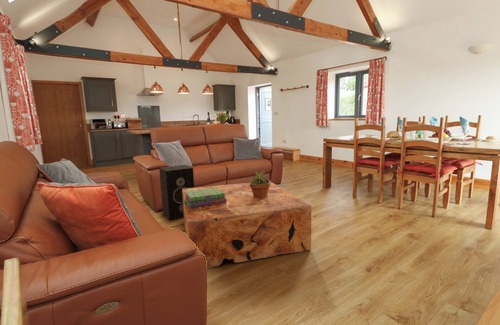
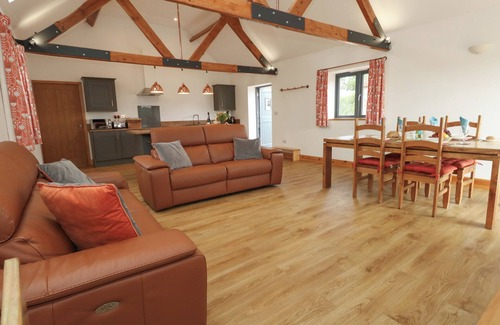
- coffee table [182,181,312,268]
- potted plant [248,170,274,198]
- stack of books [184,188,227,208]
- speaker [158,164,195,221]
